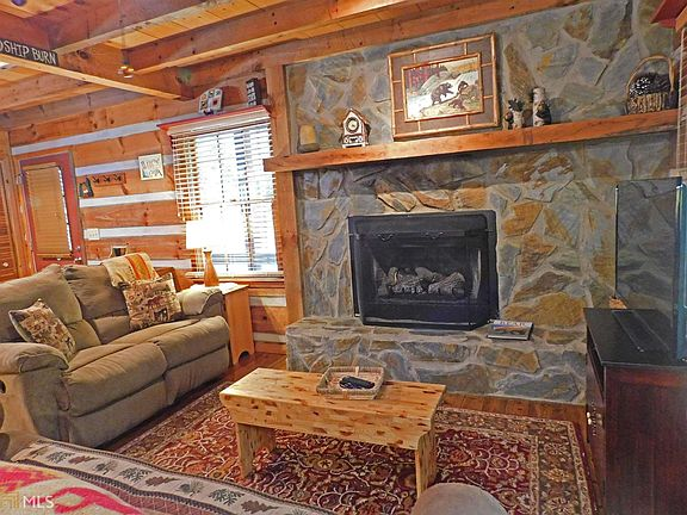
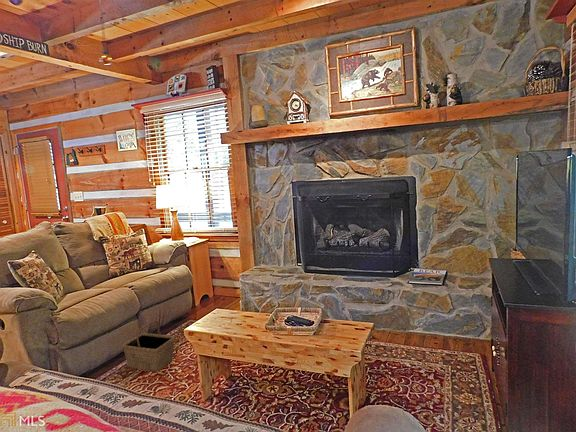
+ basket [121,320,176,372]
